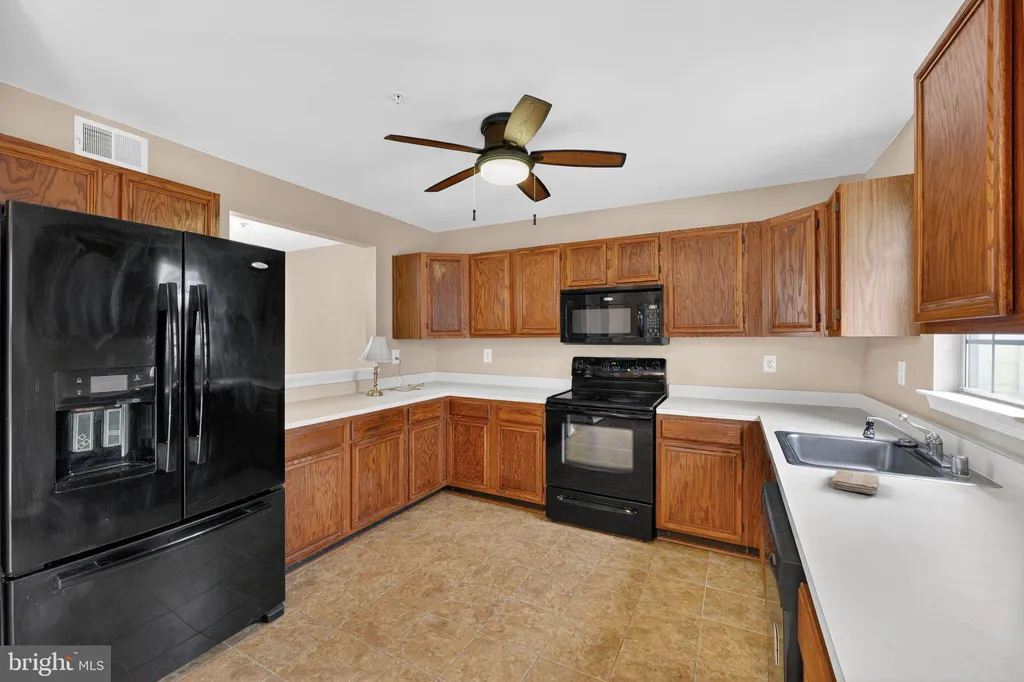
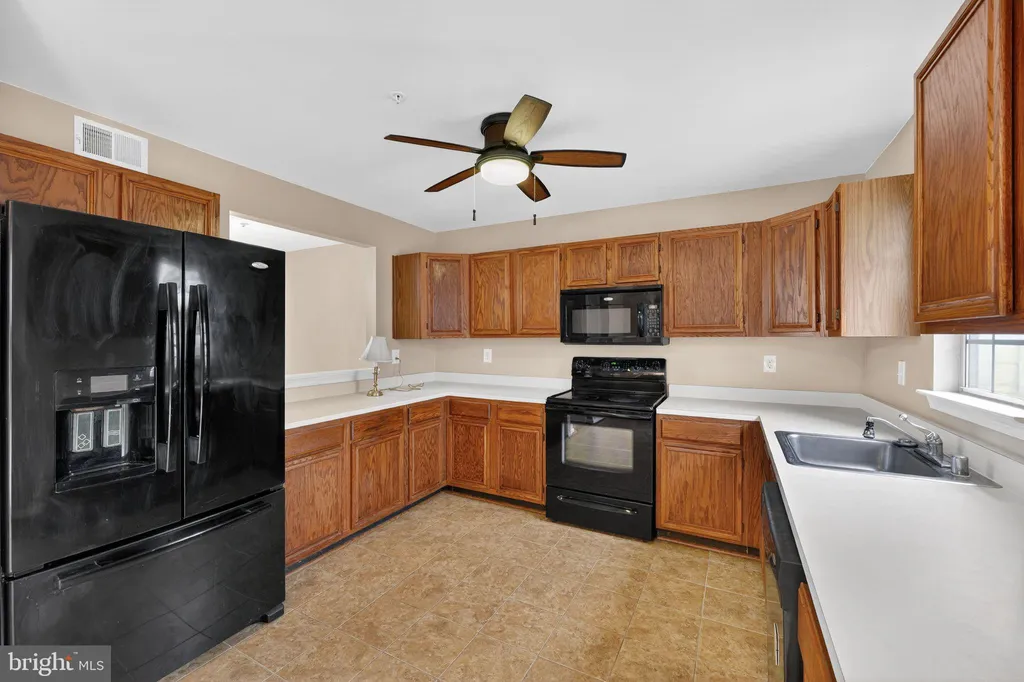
- washcloth [830,469,880,495]
